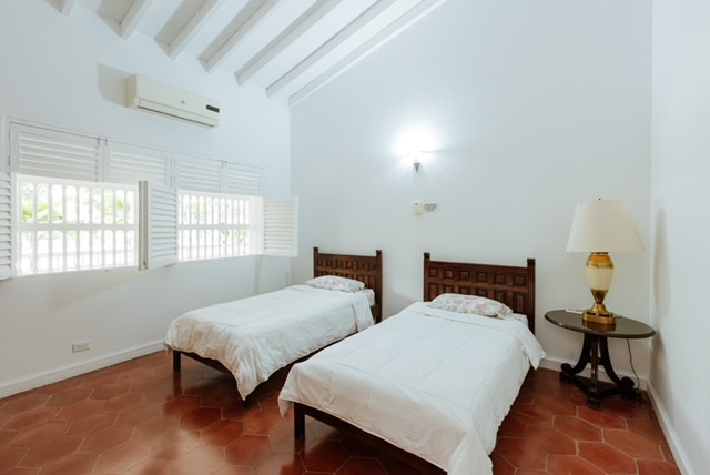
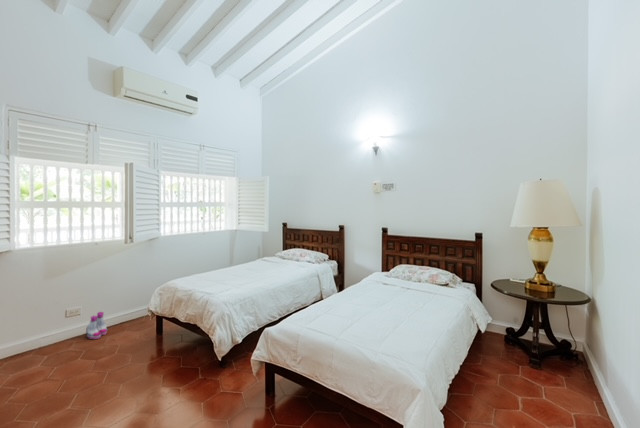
+ boots [85,311,109,340]
